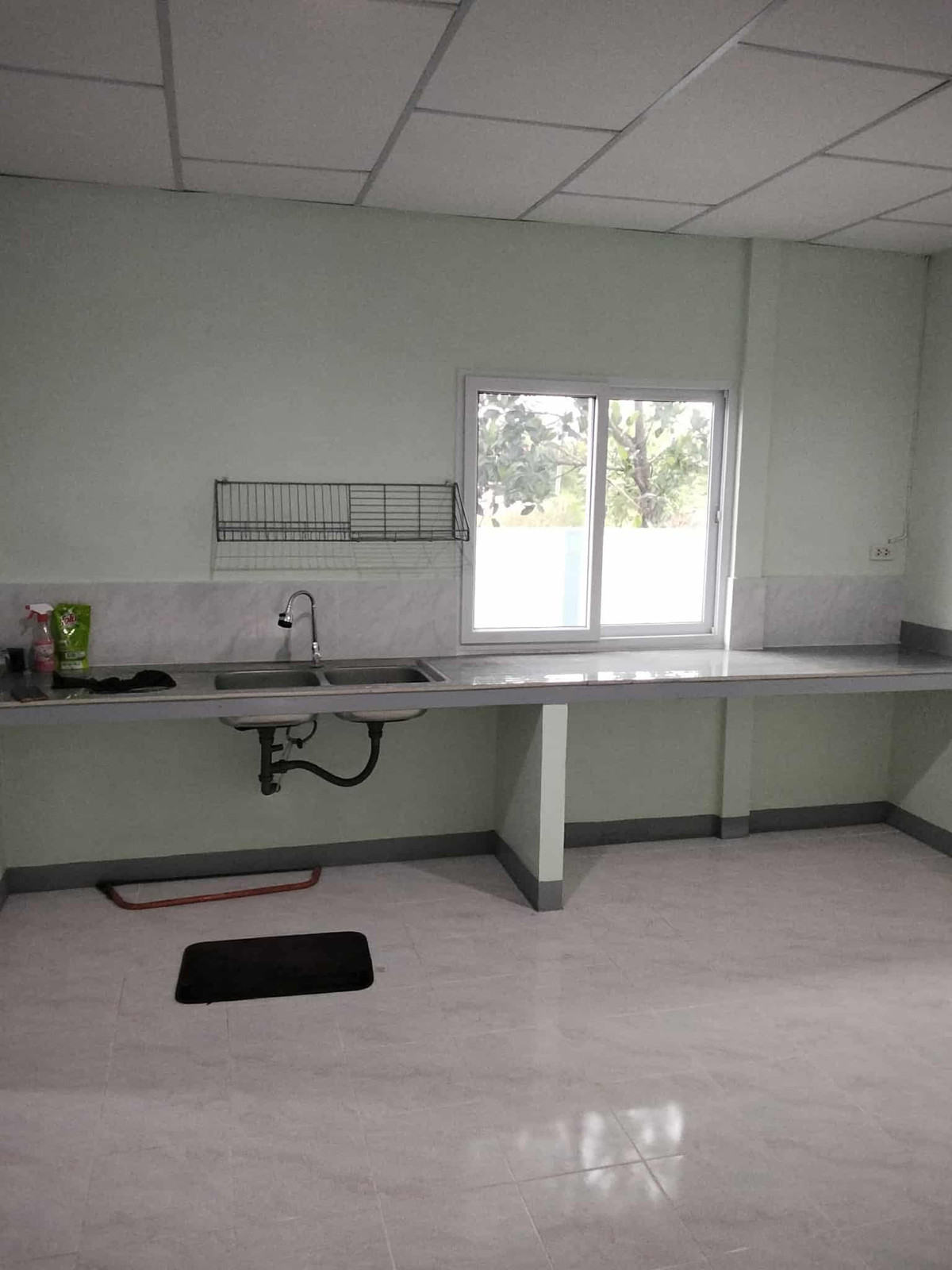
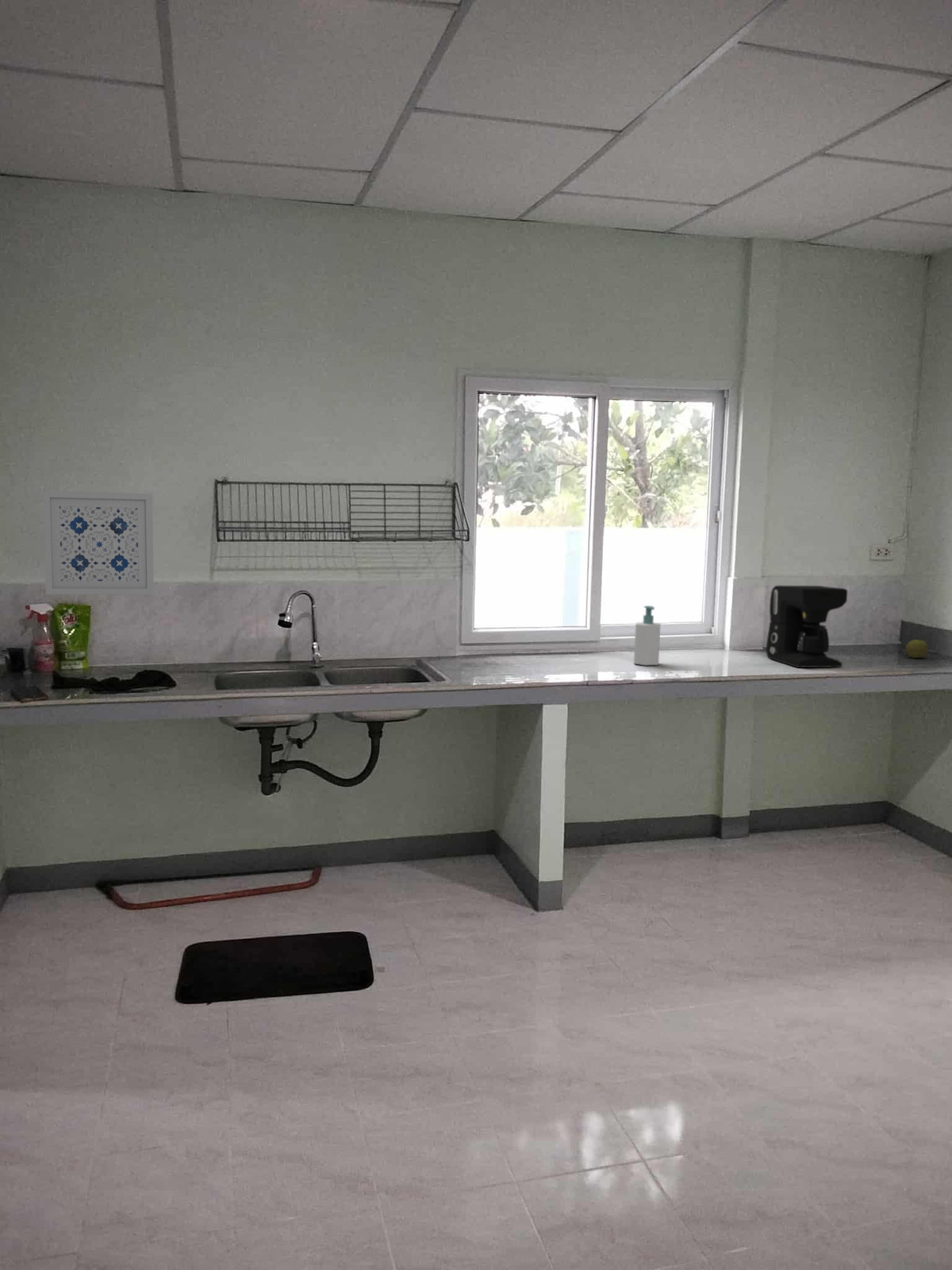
+ apple [905,637,929,659]
+ wall art [42,491,155,595]
+ coffee maker [766,585,848,668]
+ soap bottle [633,605,662,666]
